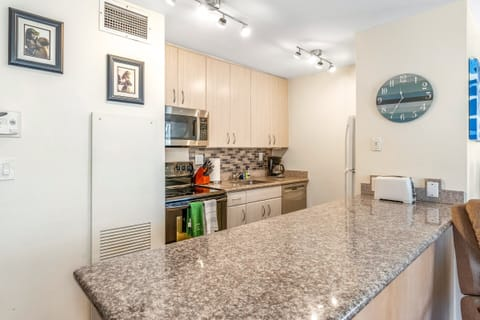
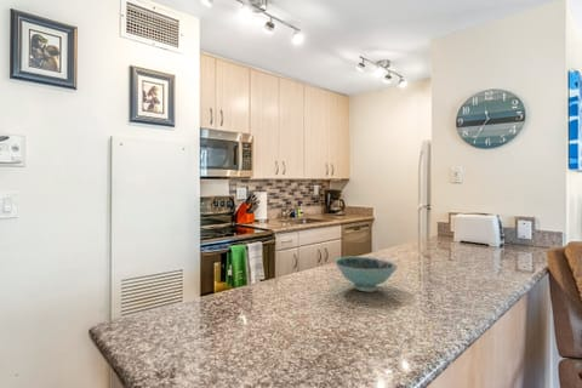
+ bowl [333,256,399,293]
